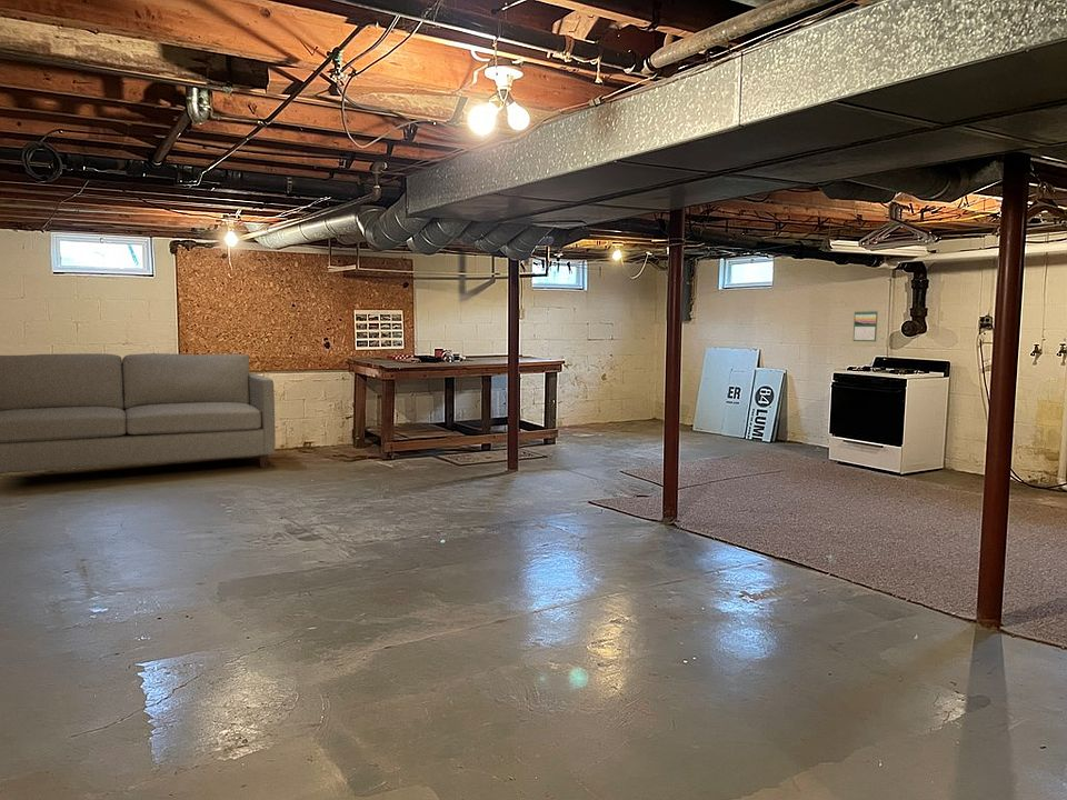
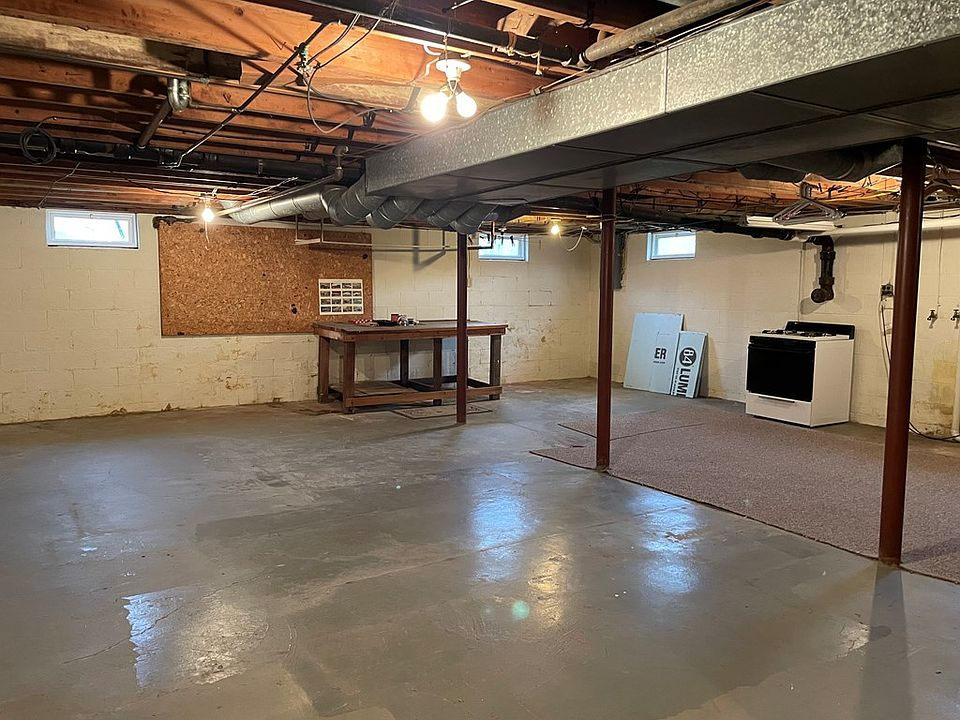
- calendar [852,309,879,342]
- sofa [0,352,277,474]
